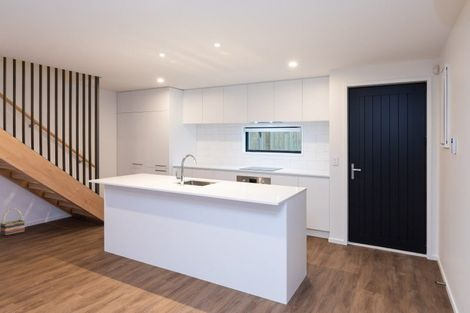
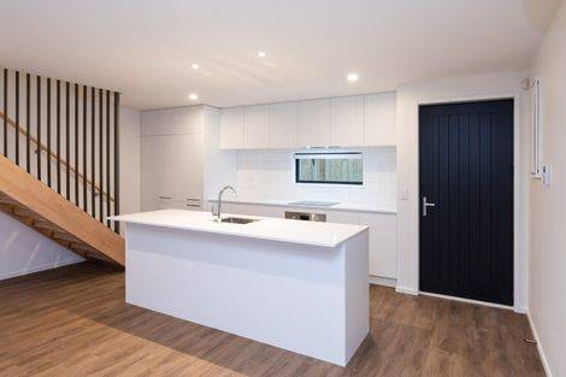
- basket [0,207,26,236]
